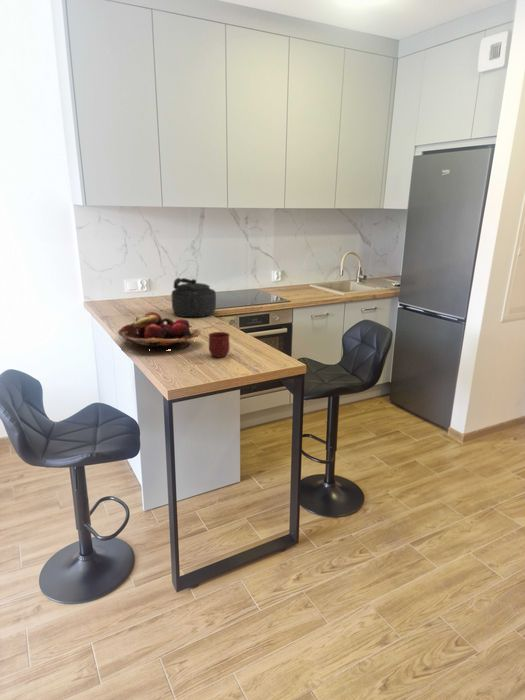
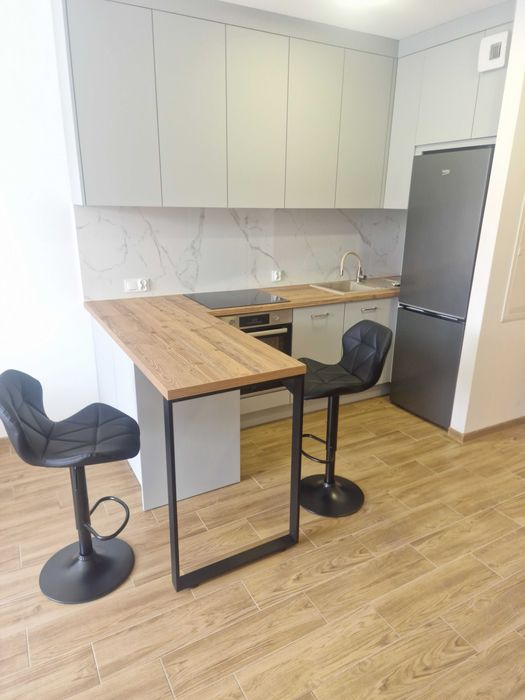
- kettle [170,277,217,318]
- mug [208,331,231,358]
- fruit basket [117,311,202,352]
